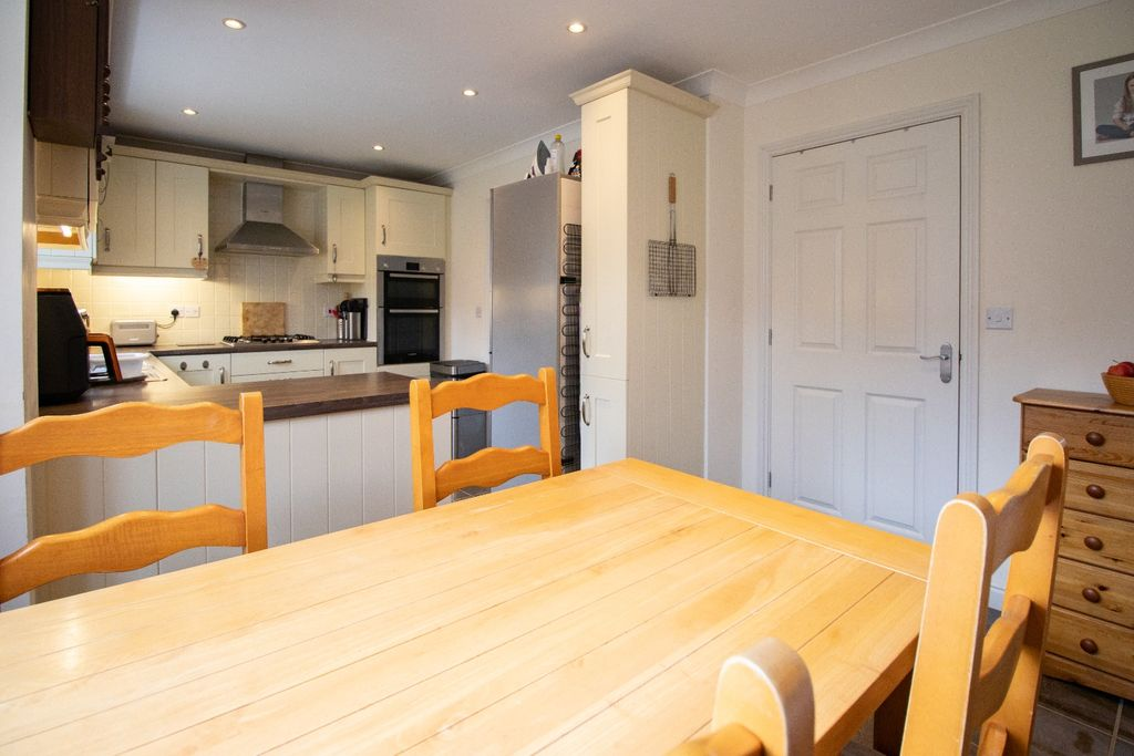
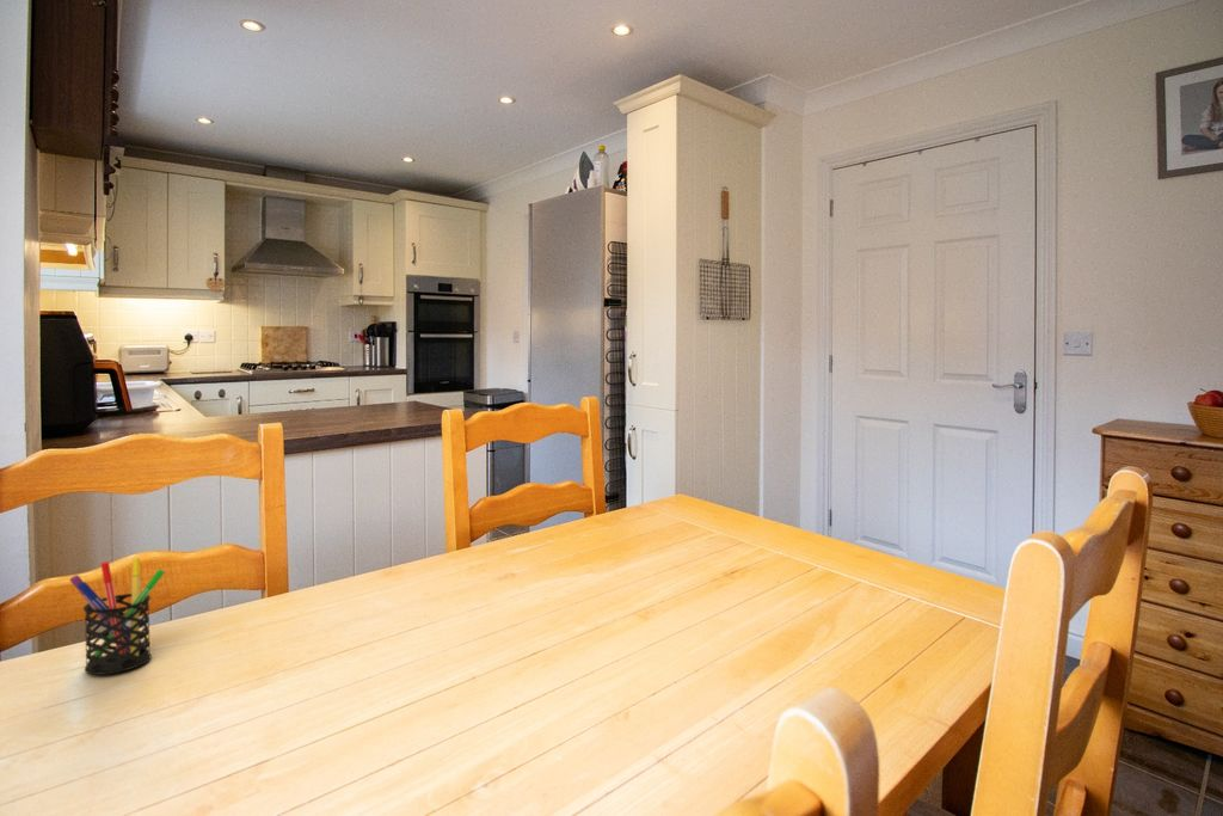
+ pen holder [68,557,166,676]
